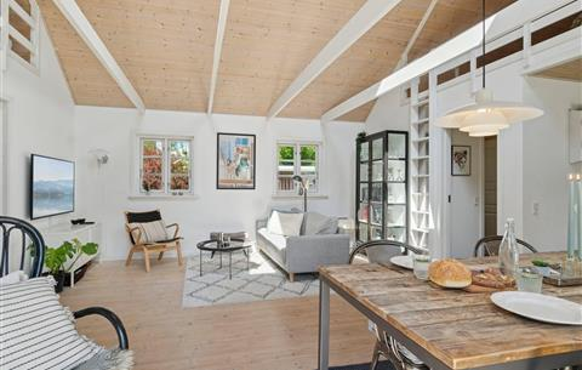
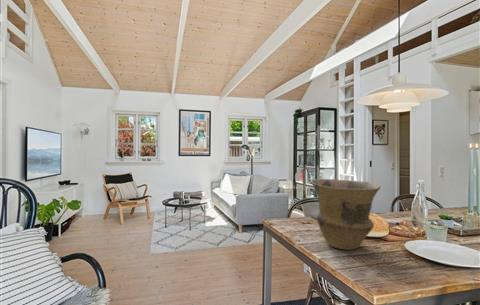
+ vase [310,178,382,251]
